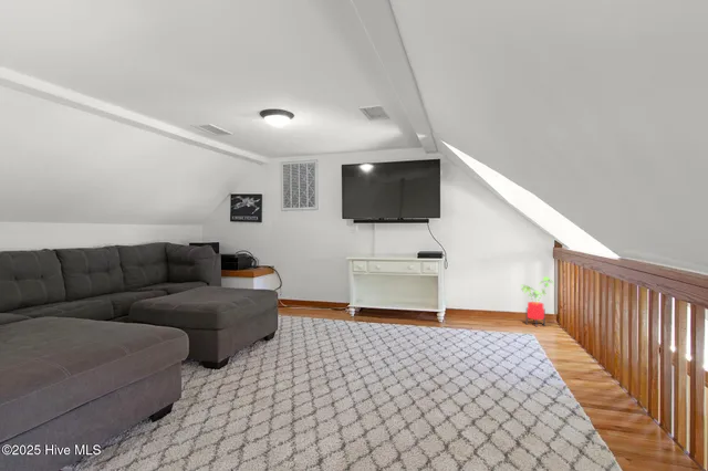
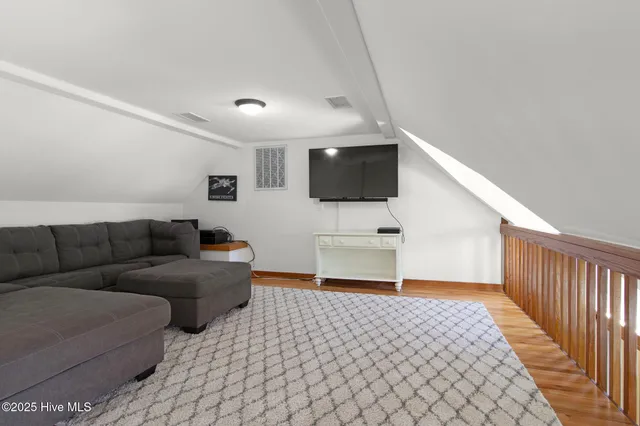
- house plant [519,275,555,328]
